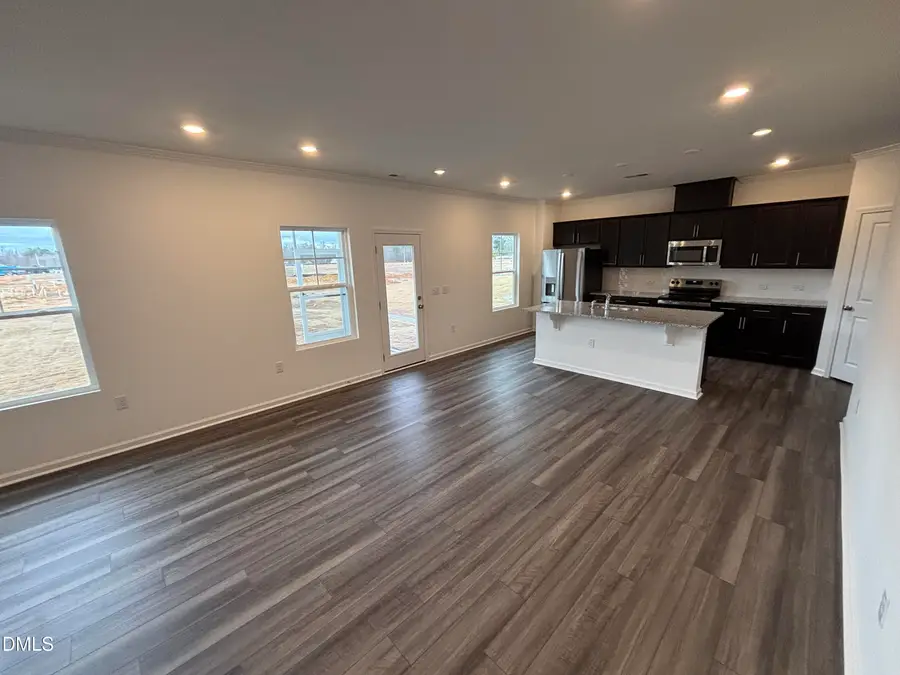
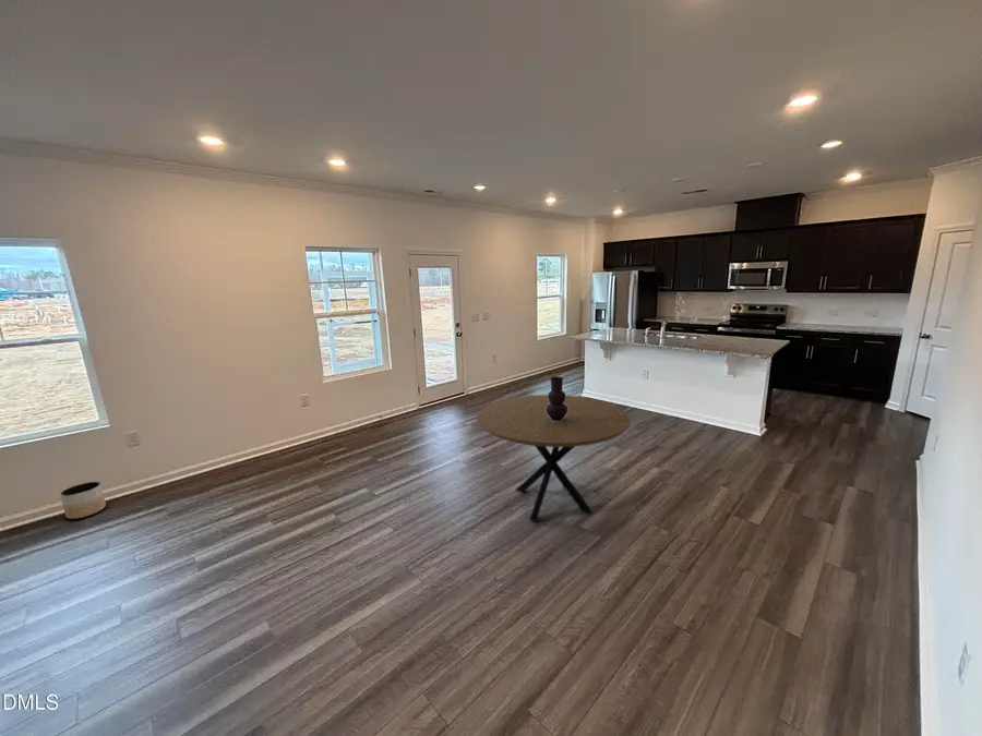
+ vase [546,375,567,421]
+ dining table [476,394,632,522]
+ planter [59,481,107,520]
